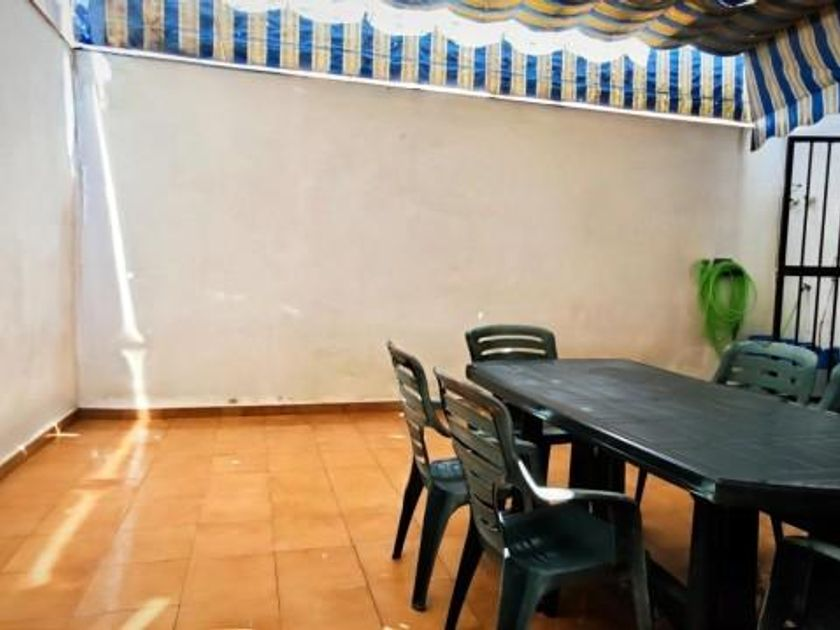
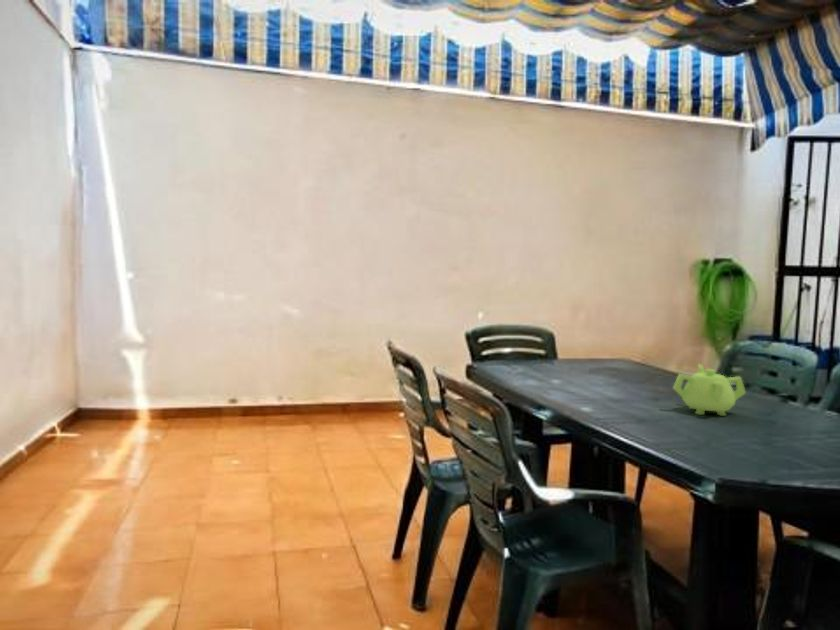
+ teapot [672,363,747,417]
